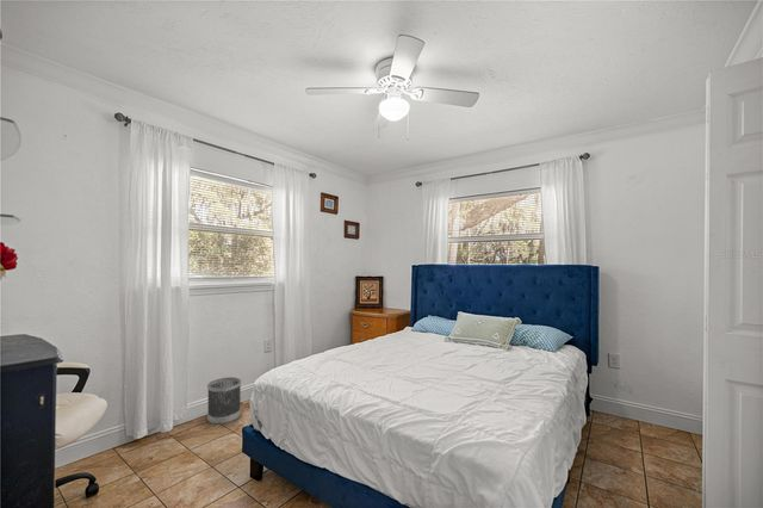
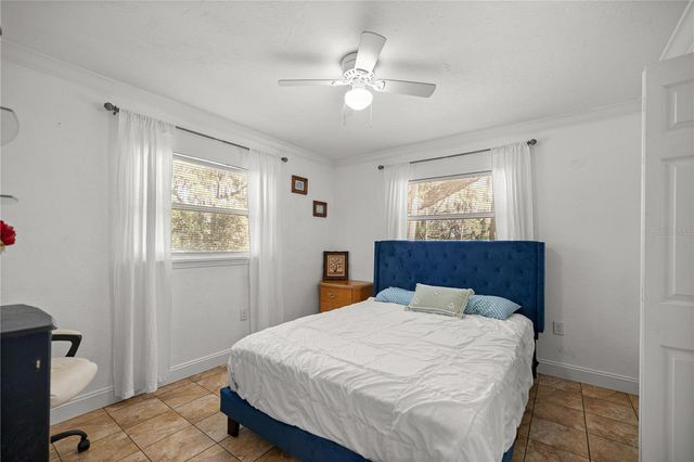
- wastebasket [206,376,242,426]
